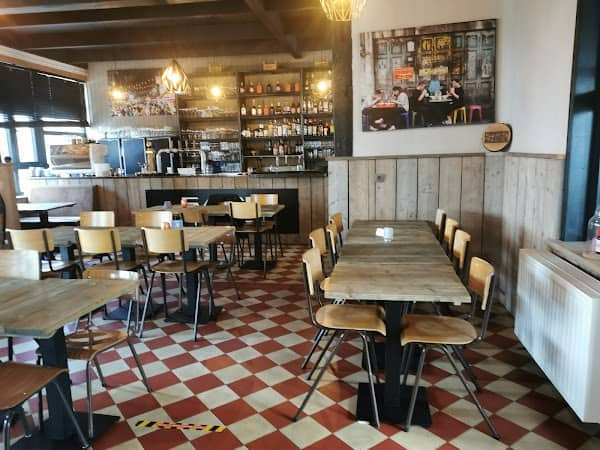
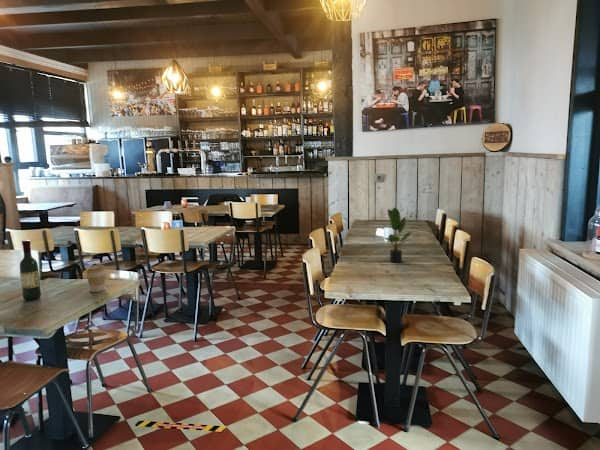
+ coffee cup [85,264,106,293]
+ potted plant [383,206,412,263]
+ wine bottle [19,239,42,302]
